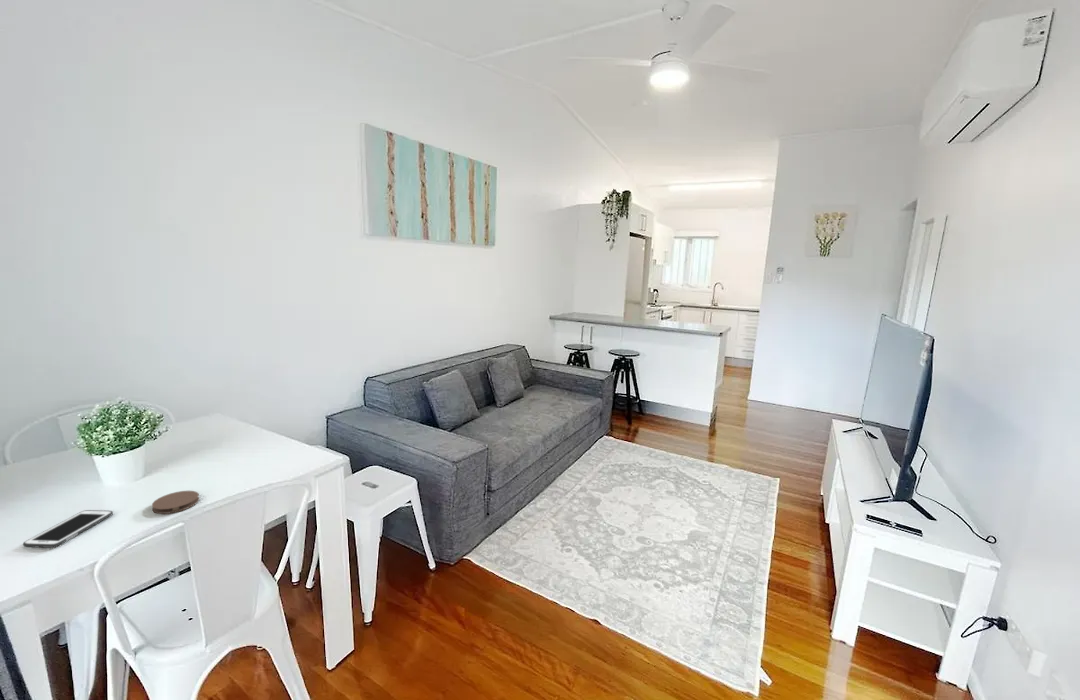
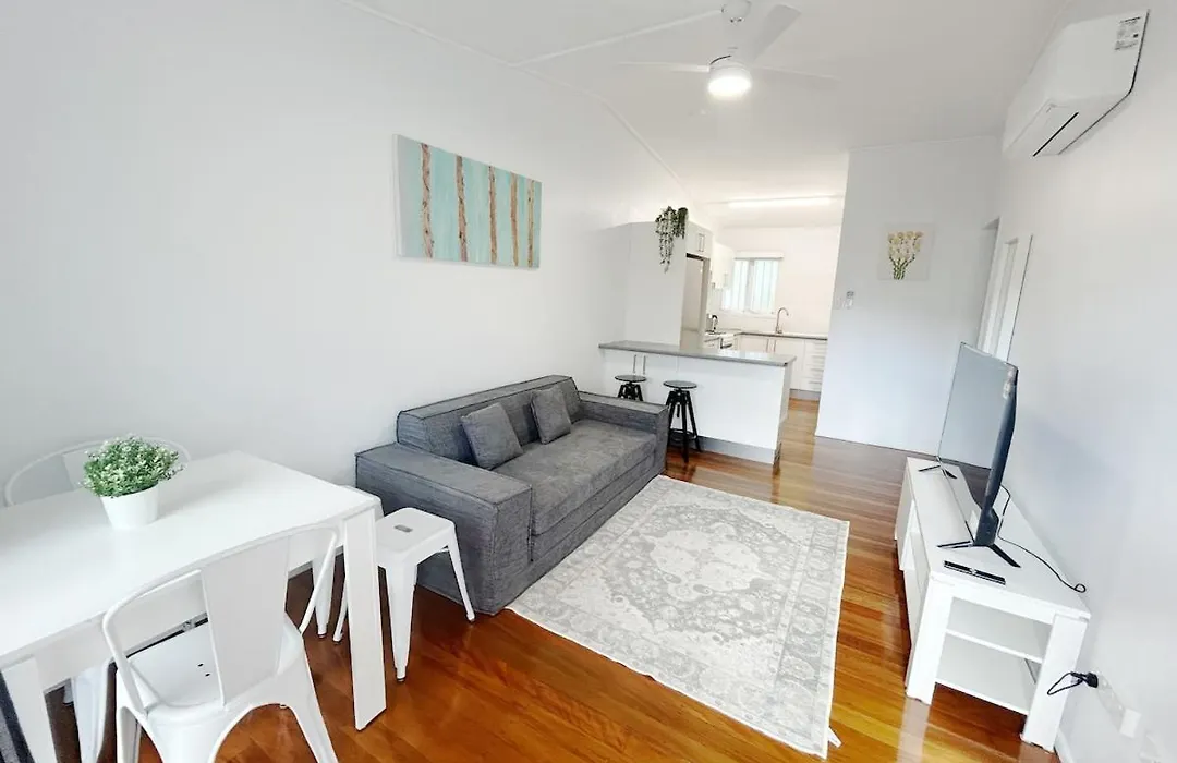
- cell phone [22,509,114,549]
- coaster [151,490,200,515]
